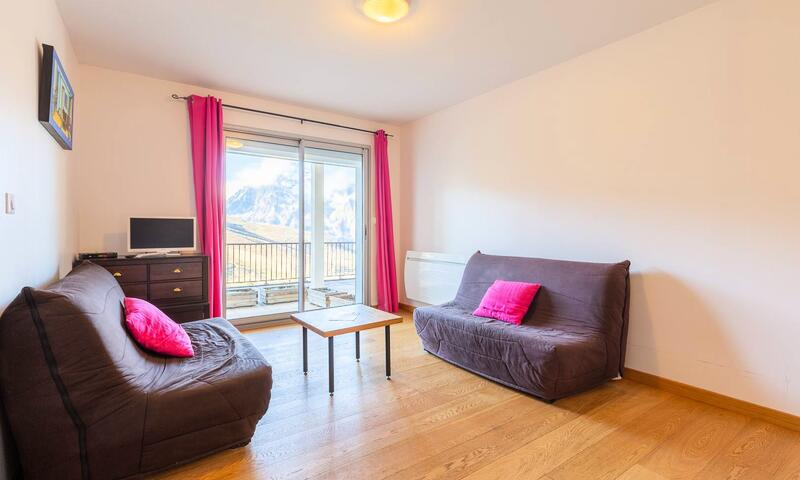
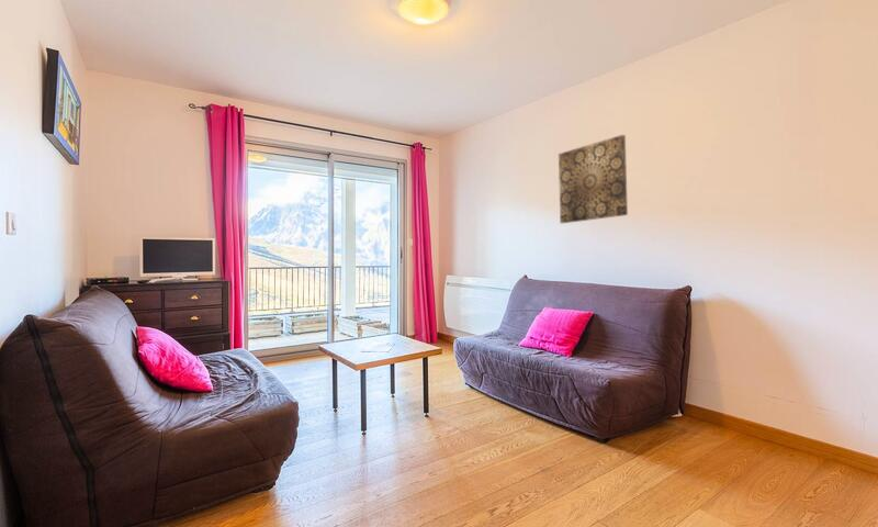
+ wall art [558,134,629,224]
